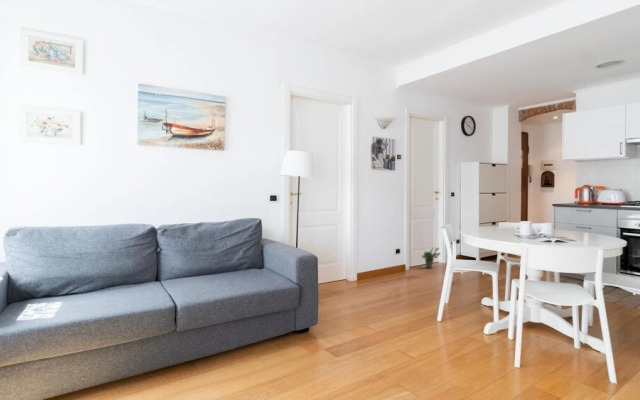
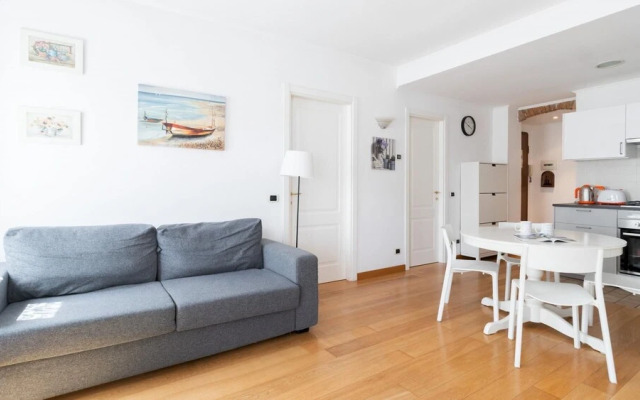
- potted plant [421,247,442,270]
